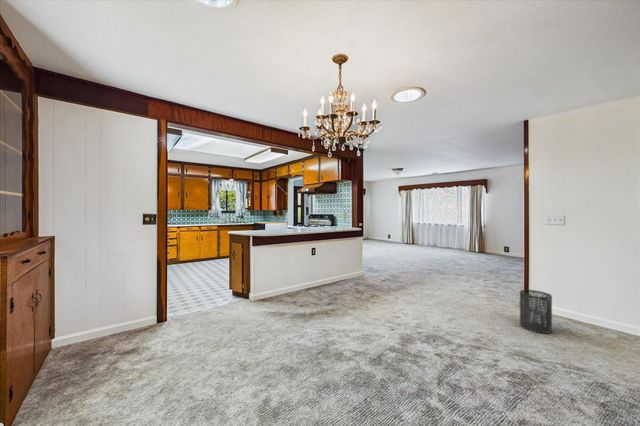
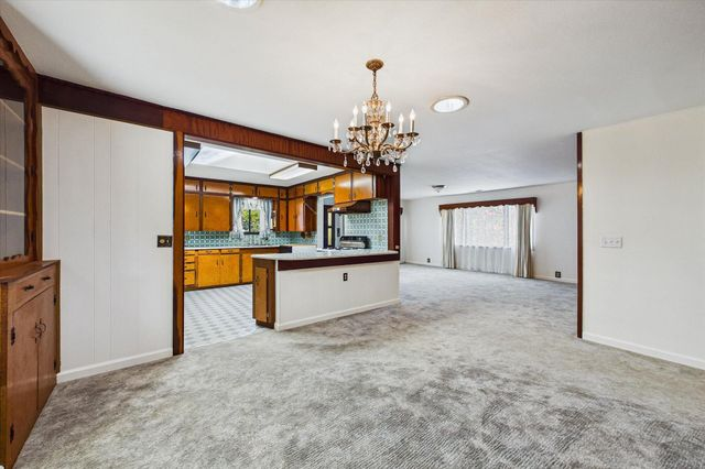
- trash can [519,289,553,335]
